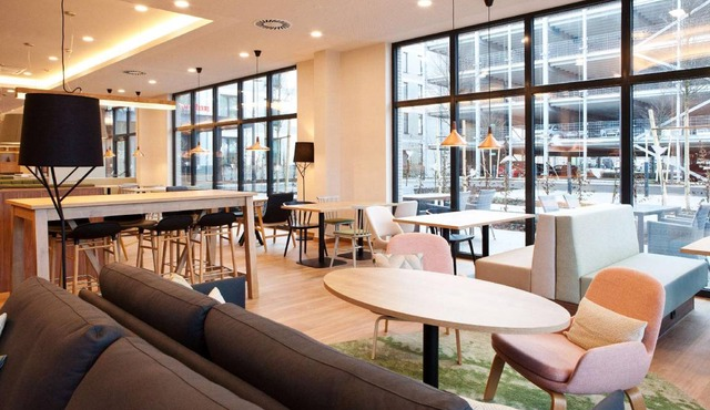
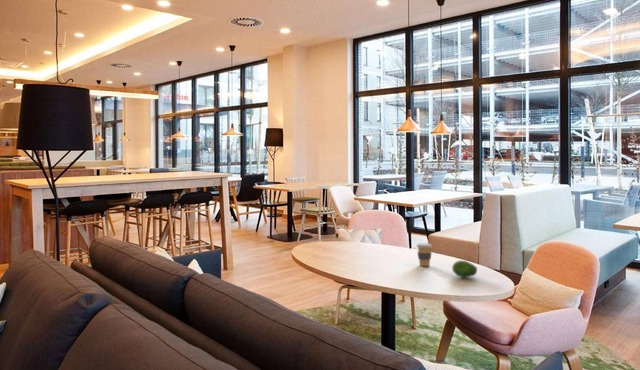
+ coffee cup [415,242,434,267]
+ fruit [451,260,478,279]
